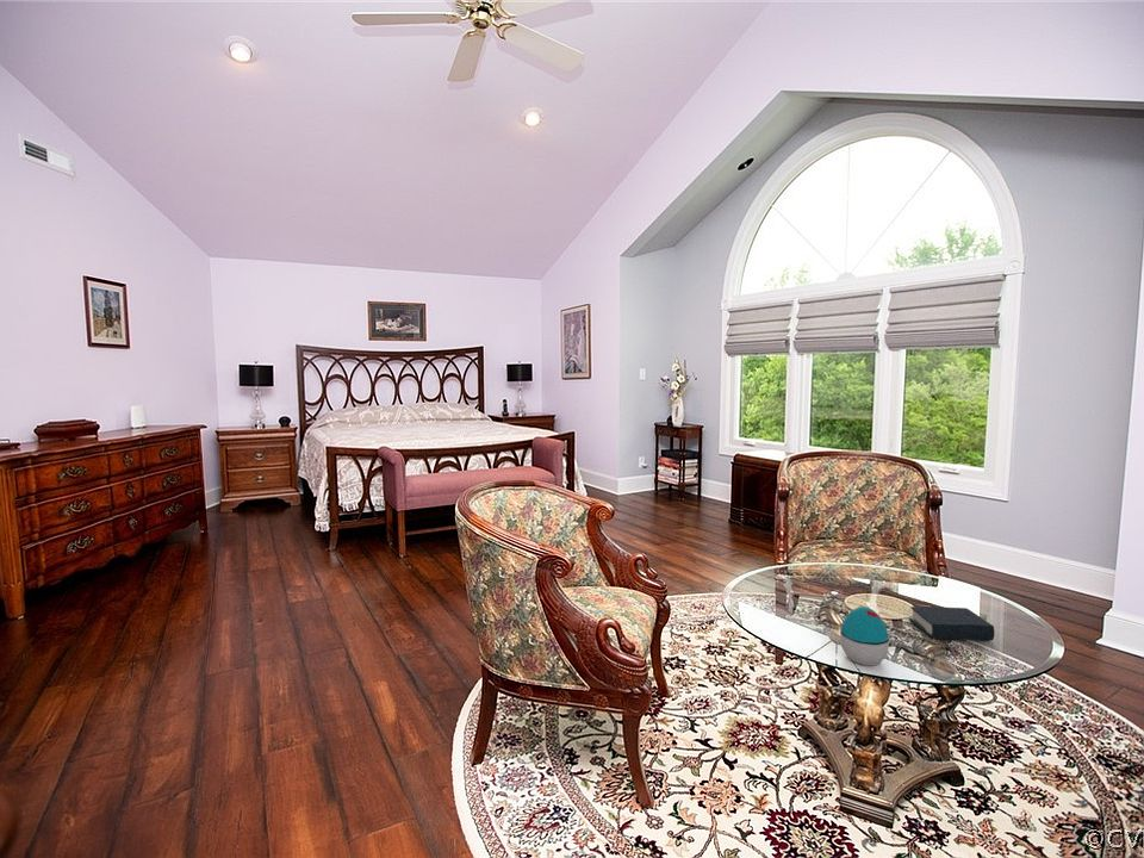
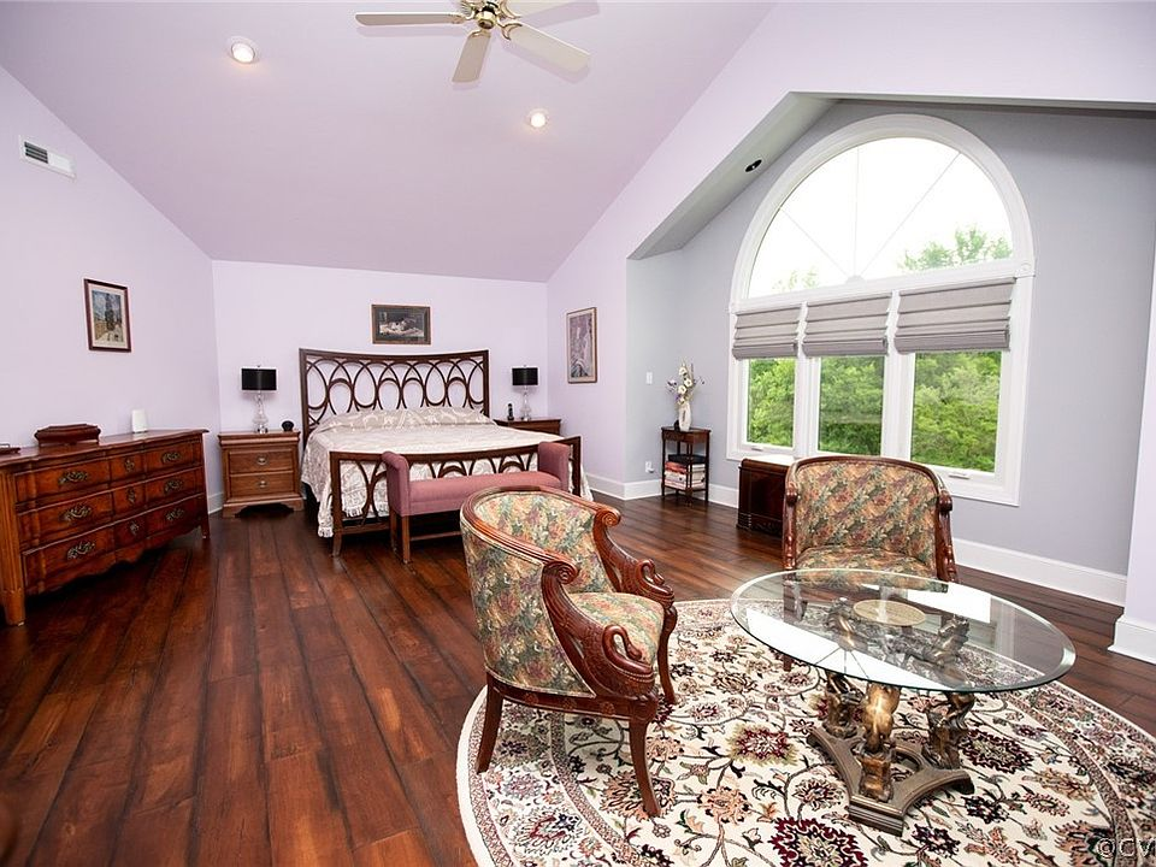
- book [908,605,996,641]
- decorative egg [839,605,890,666]
